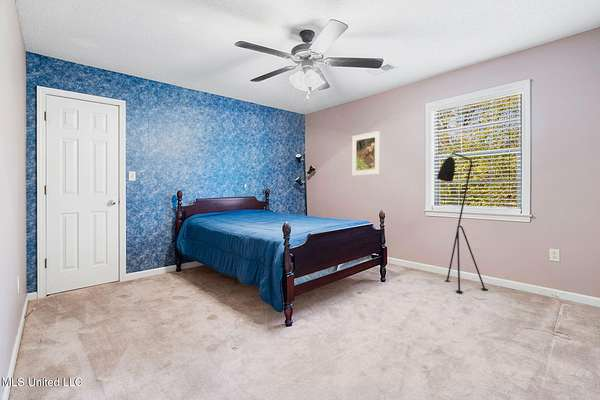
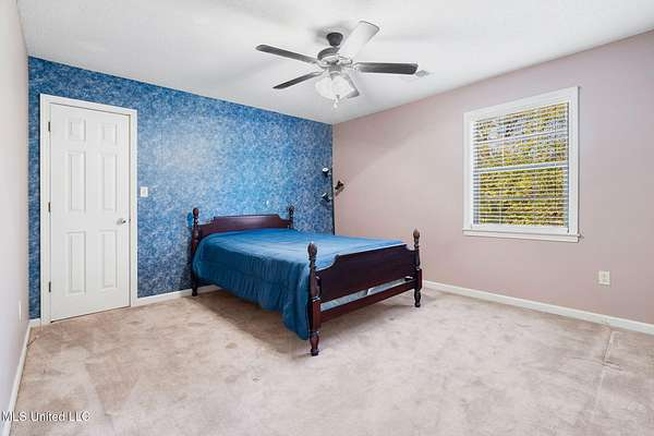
- floor lamp [436,151,489,294]
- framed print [351,130,381,177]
